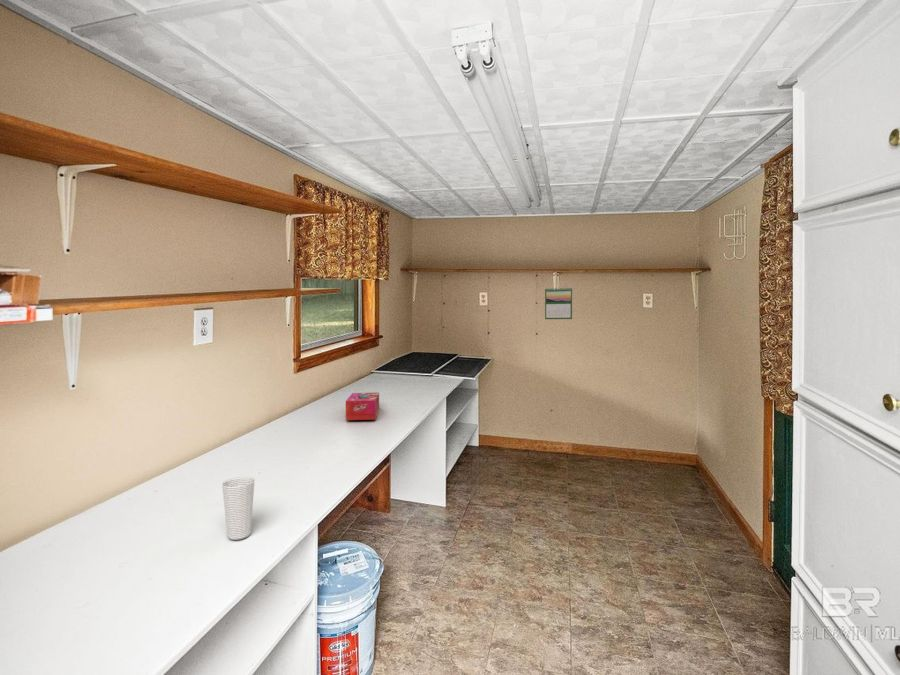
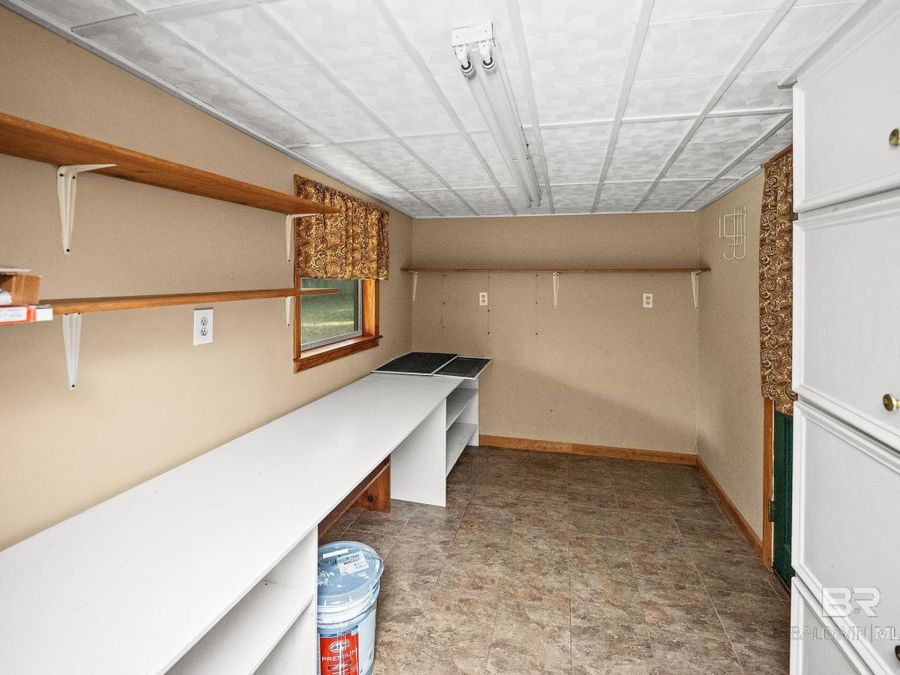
- cup [221,476,256,541]
- calendar [544,287,573,320]
- tissue box [345,392,380,421]
